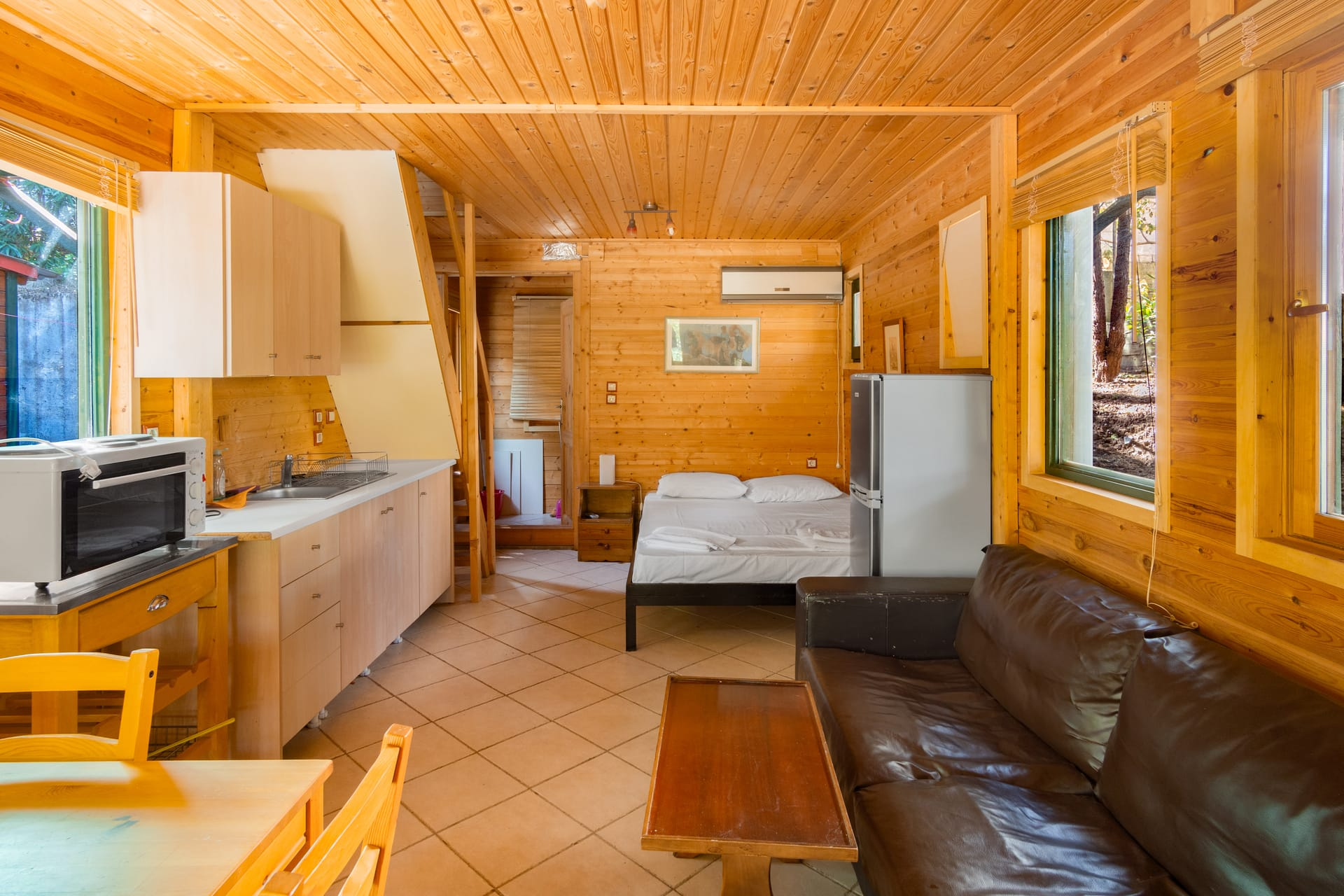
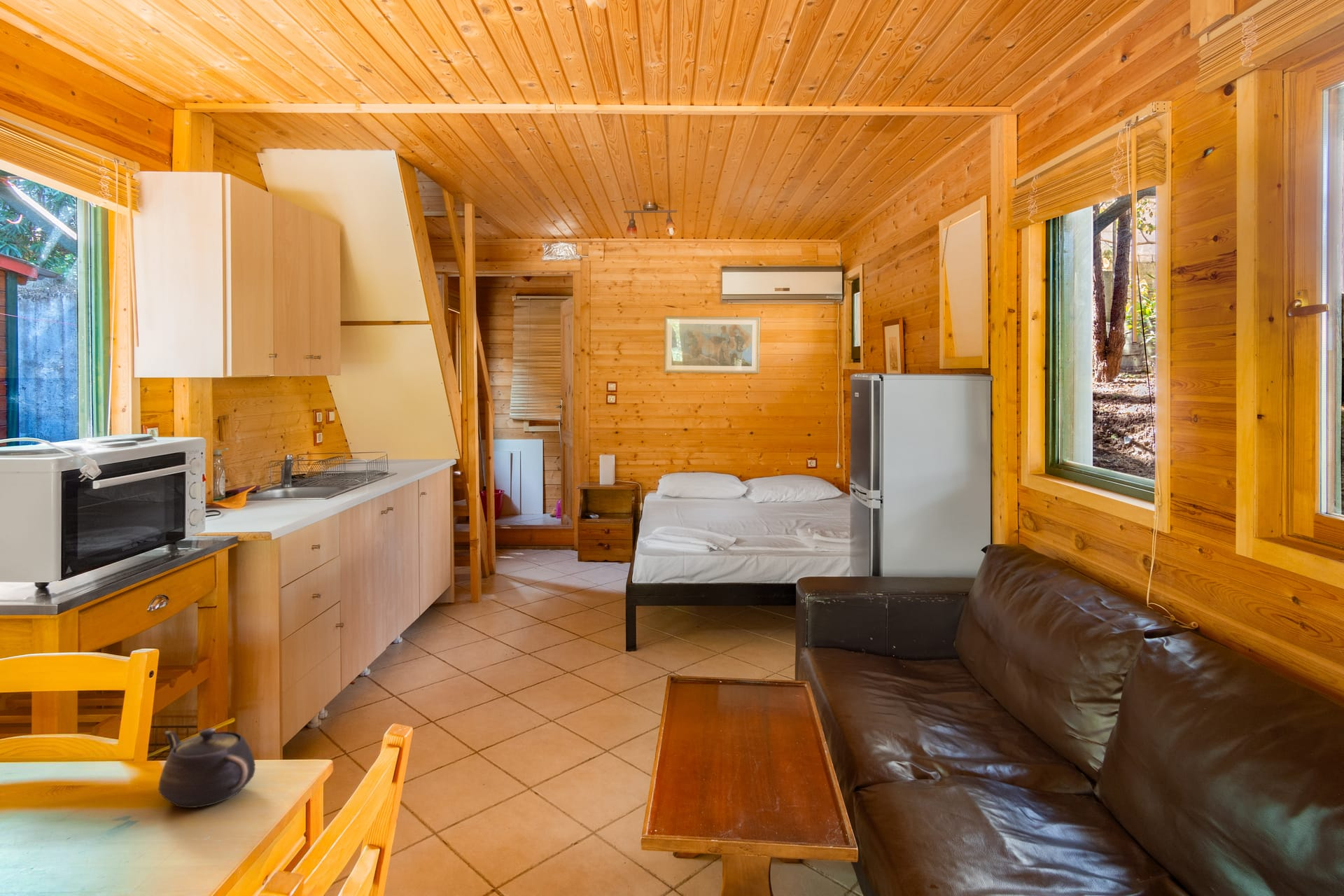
+ teapot [158,727,256,809]
